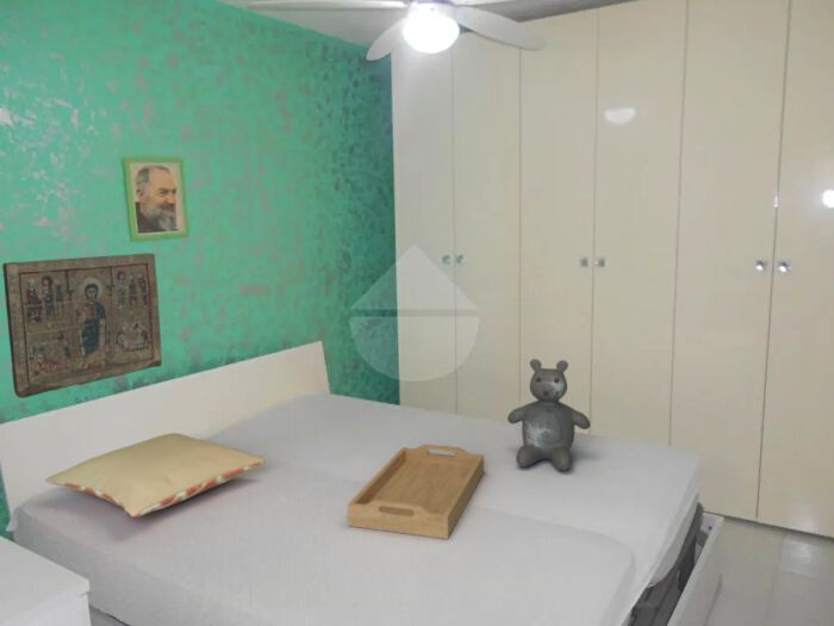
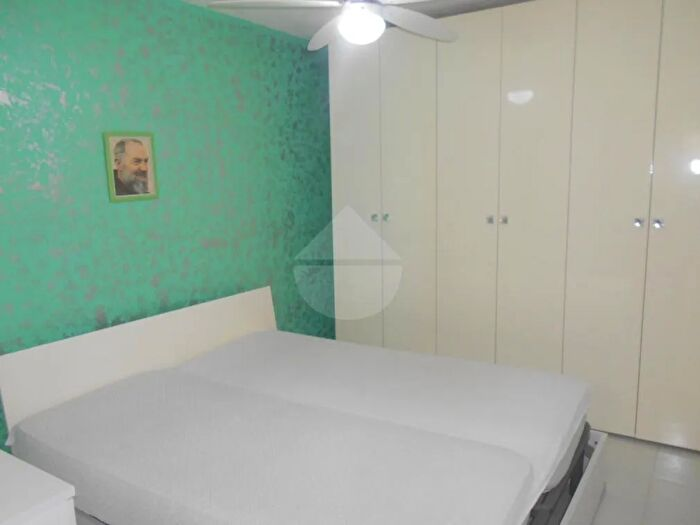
- teddy bear [506,358,592,472]
- religious icon [1,252,163,399]
- serving tray [347,444,485,540]
- pillow [44,432,267,519]
